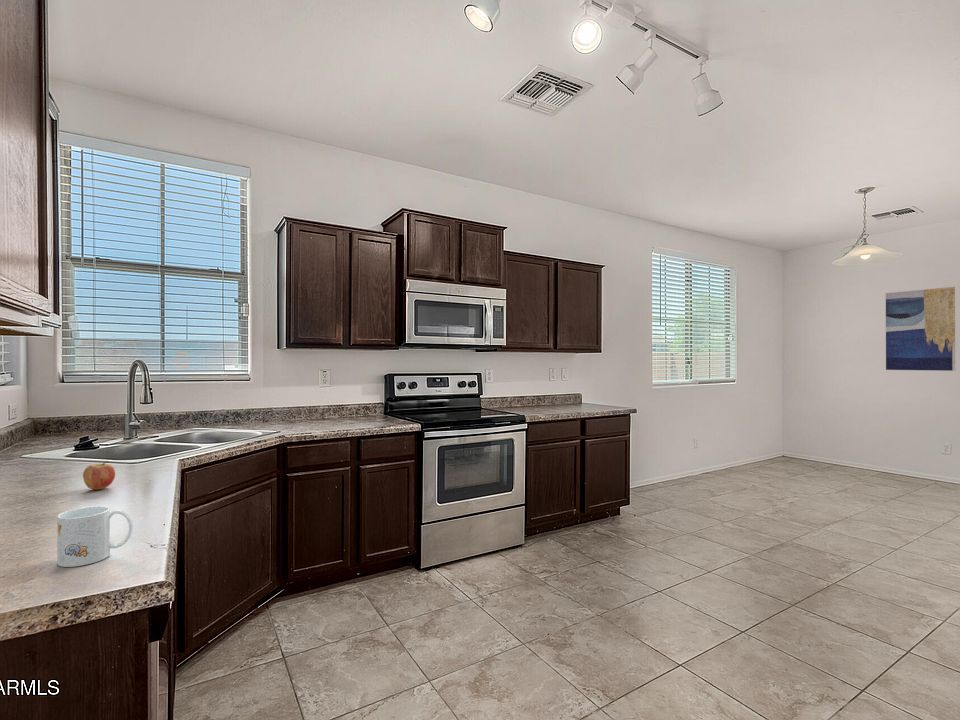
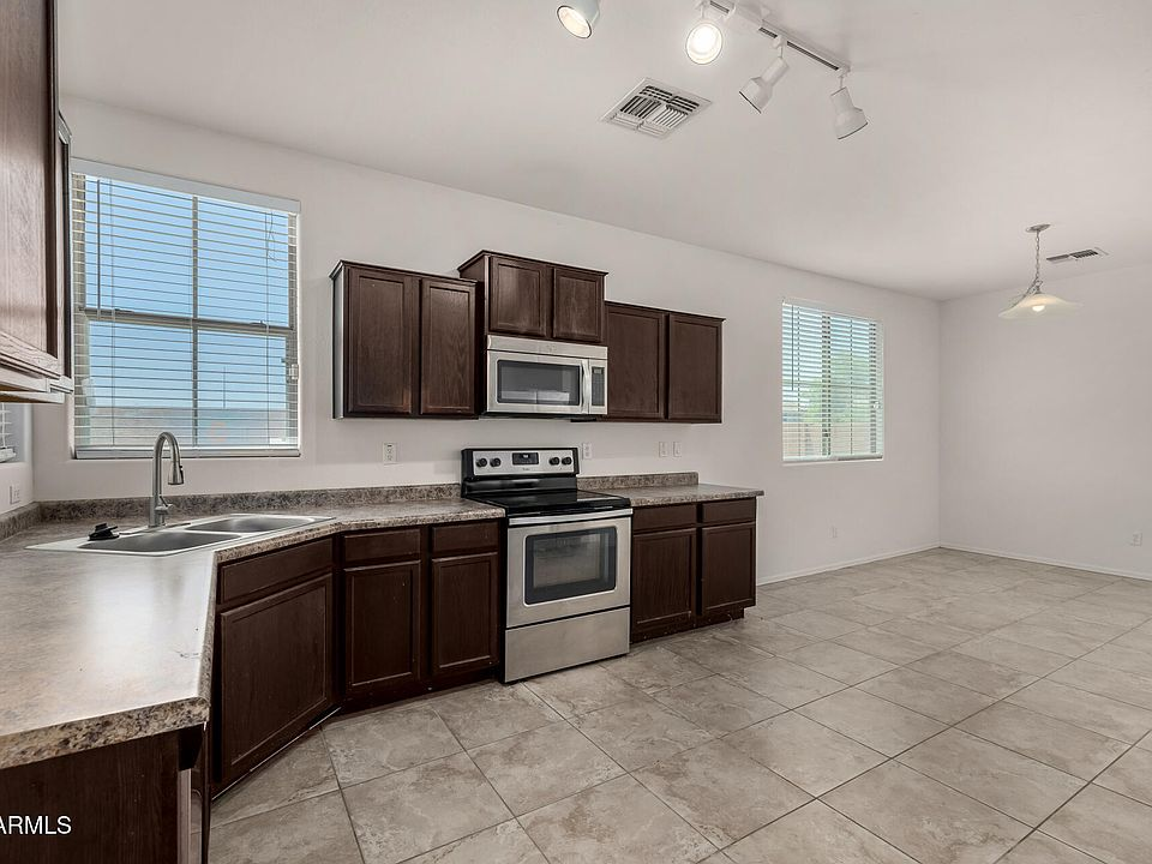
- mug [56,505,134,568]
- fruit [82,460,116,491]
- wall art [885,286,956,372]
